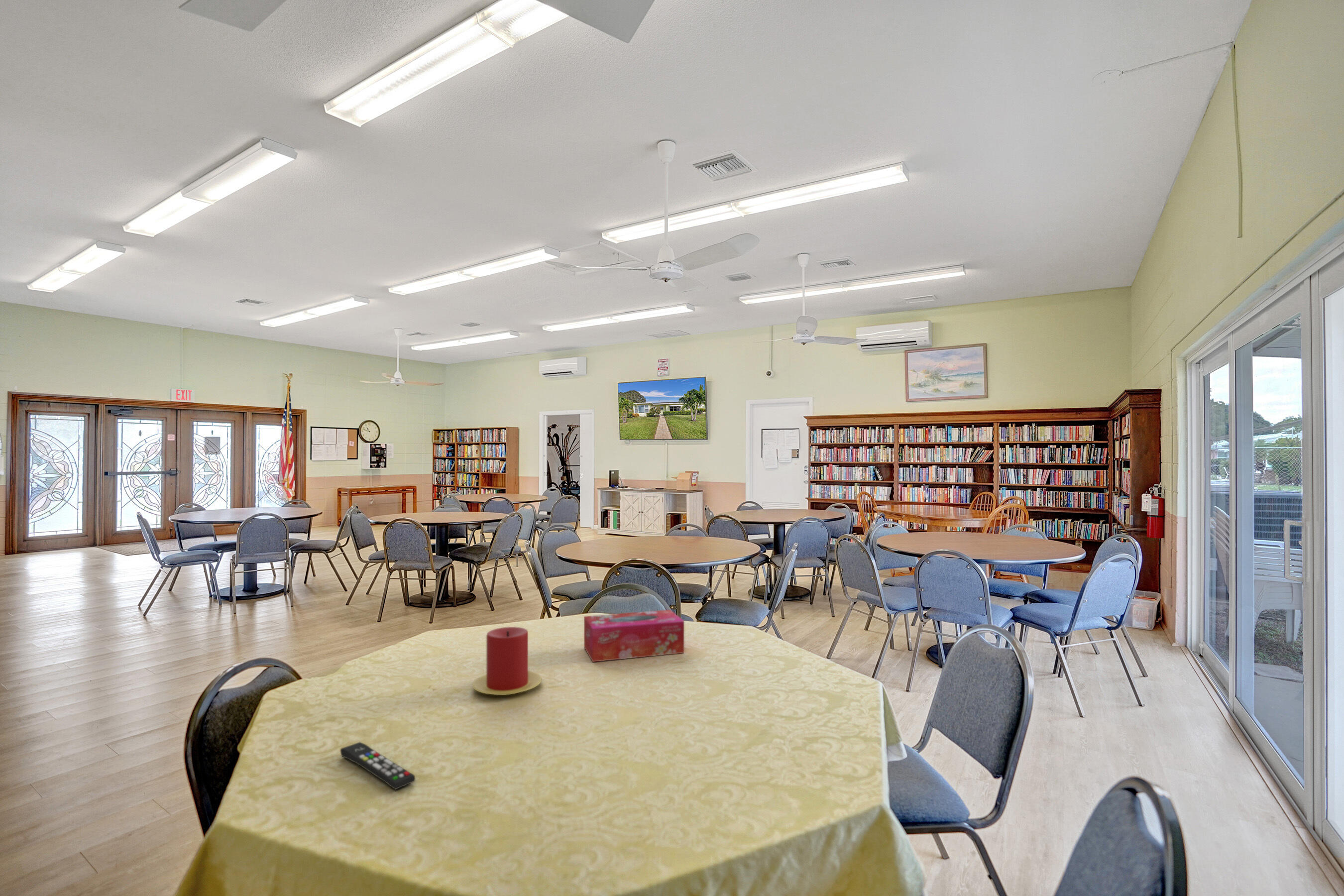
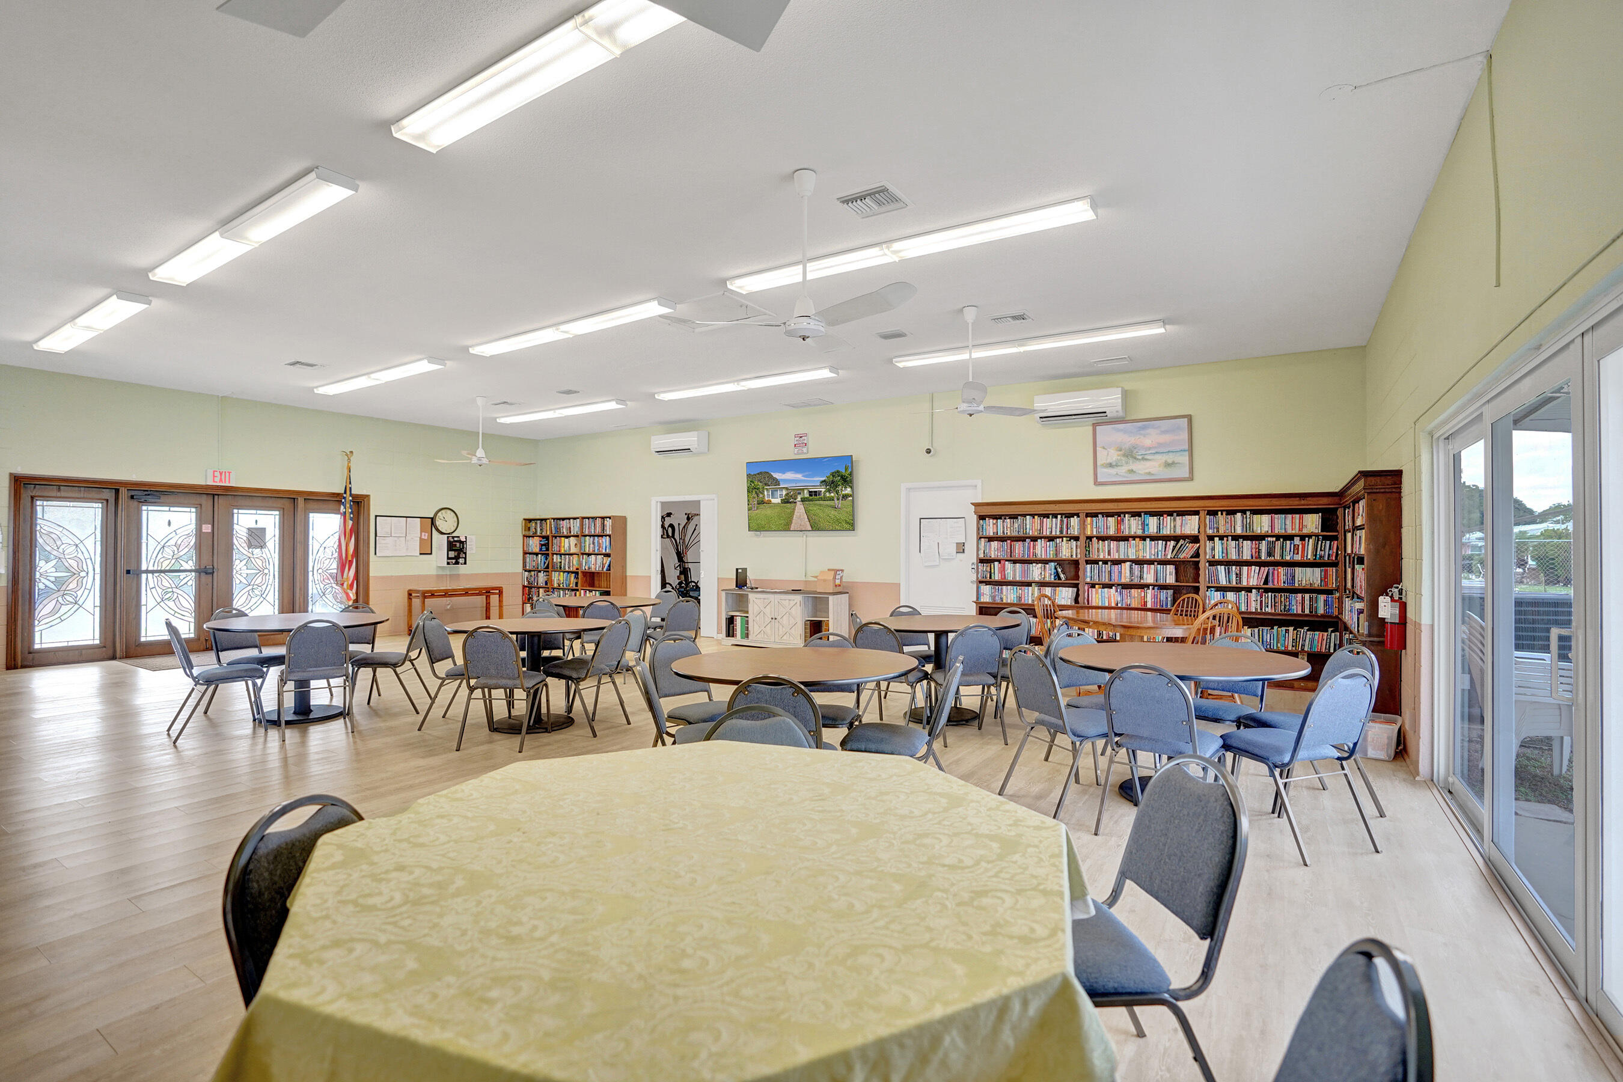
- candle [472,626,542,696]
- remote control [339,742,416,790]
- tissue box [583,609,685,663]
